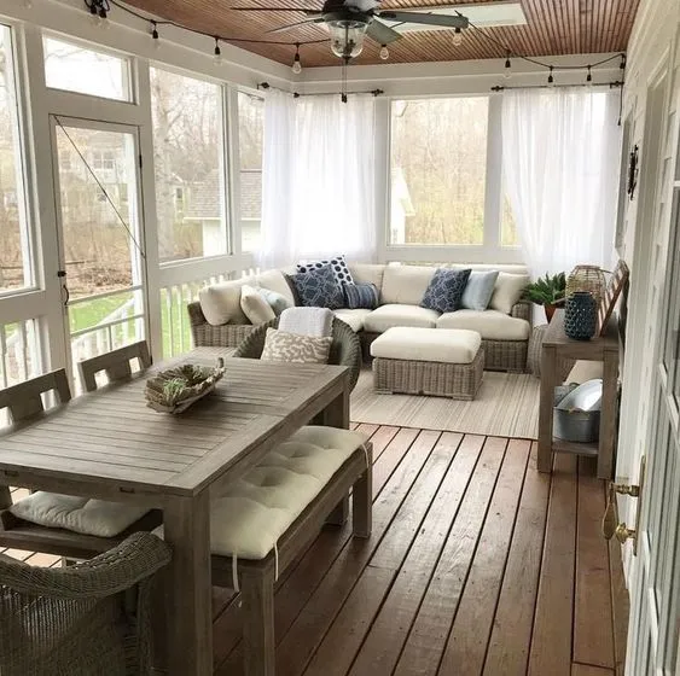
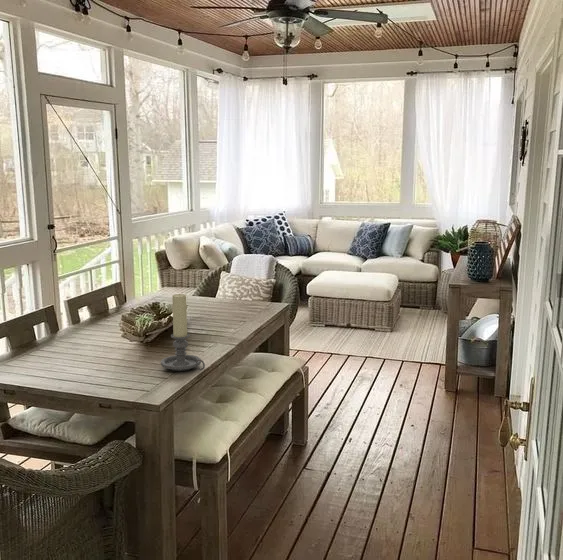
+ candle holder [160,293,206,372]
